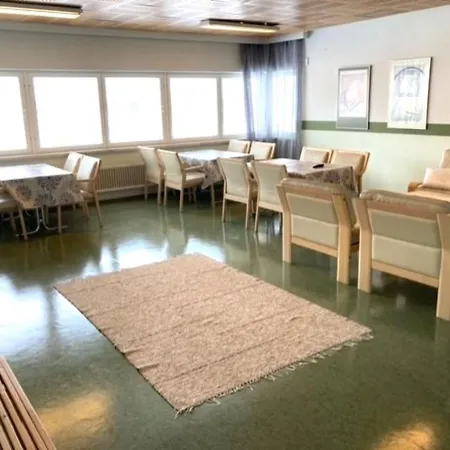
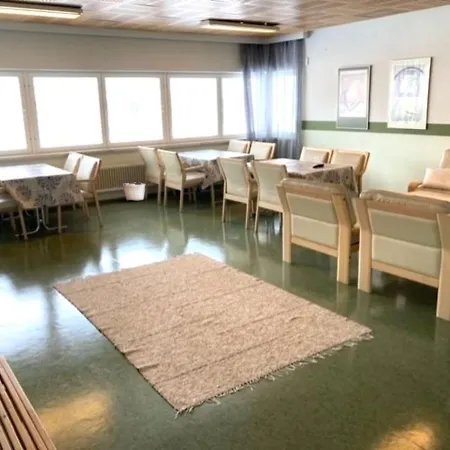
+ basket [122,183,146,201]
